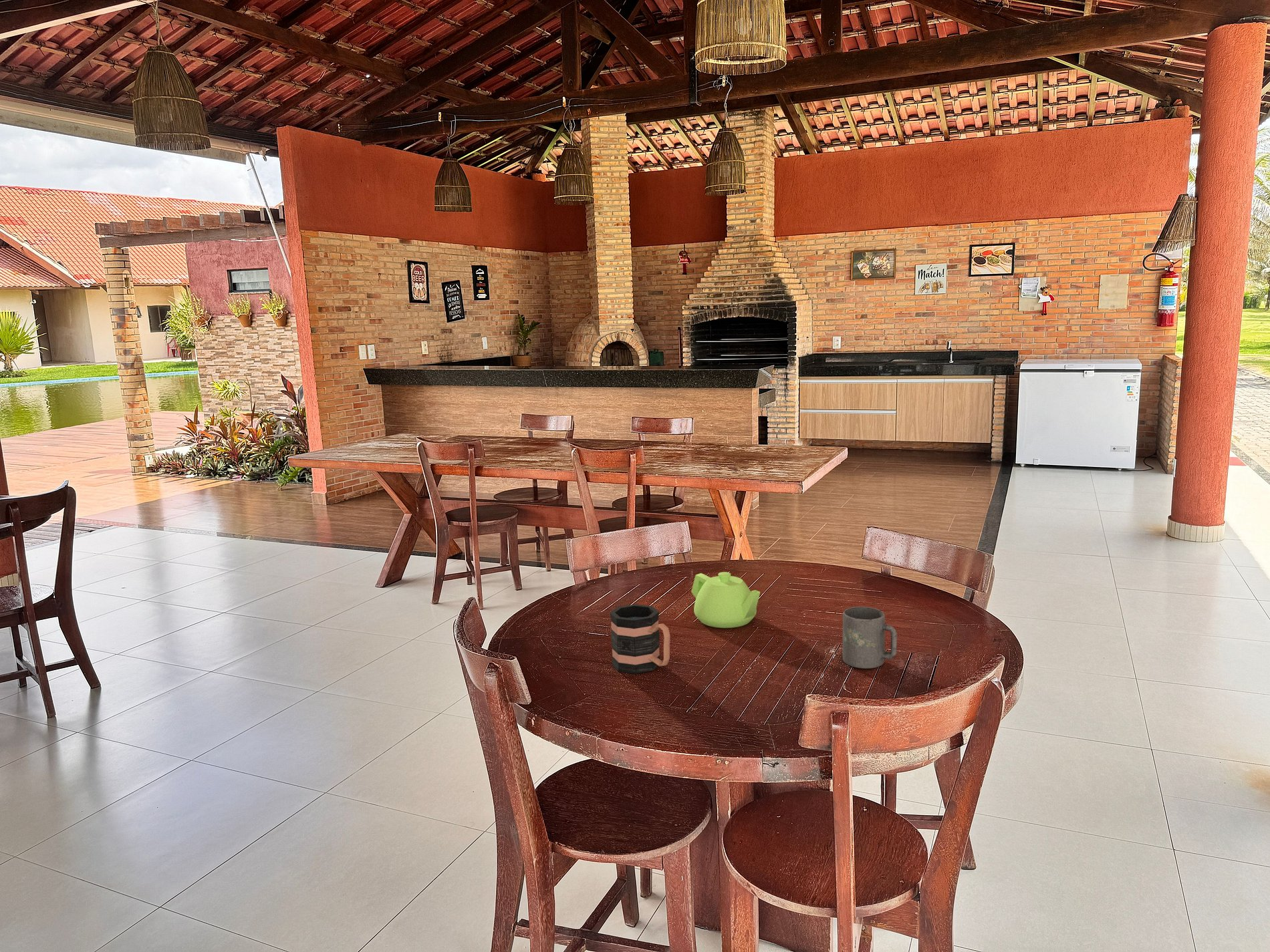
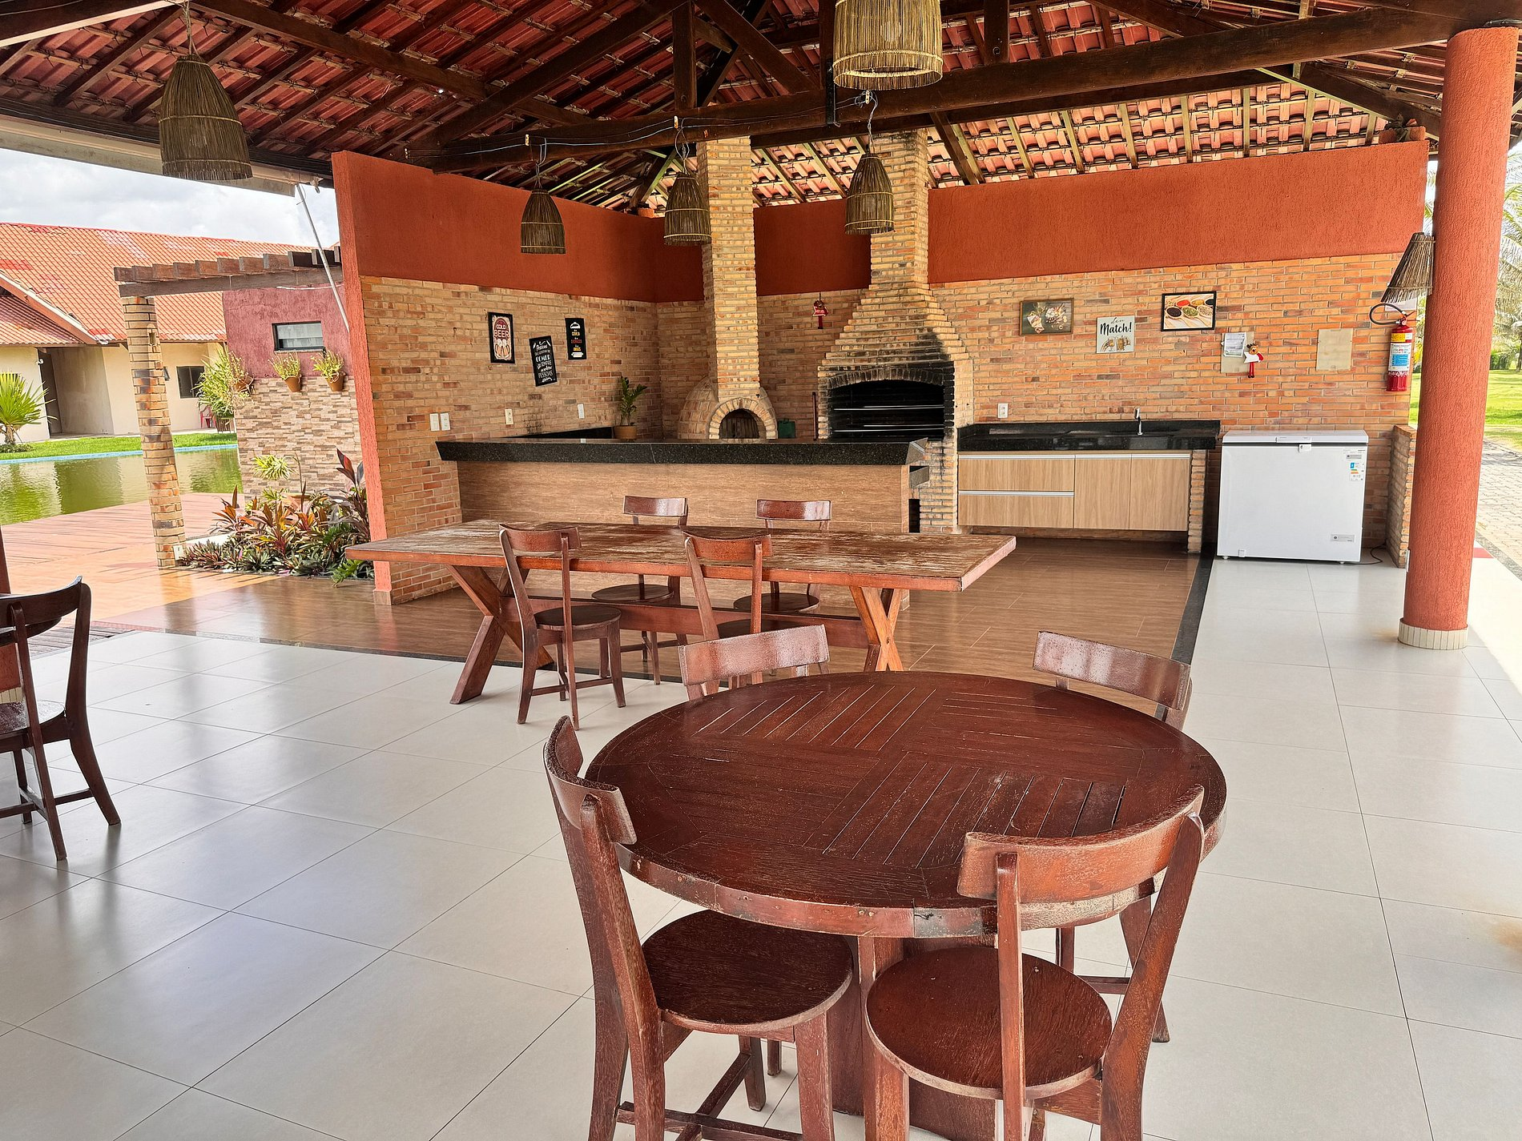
- mug [842,606,898,669]
- teapot [690,571,761,629]
- mug [609,603,670,675]
